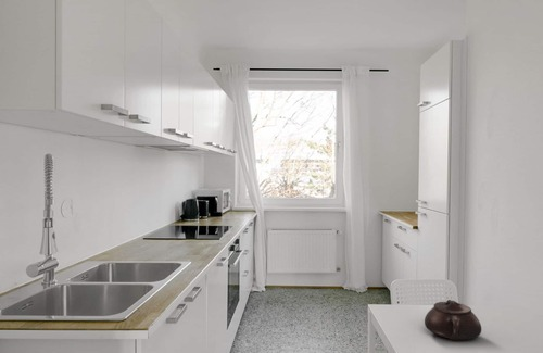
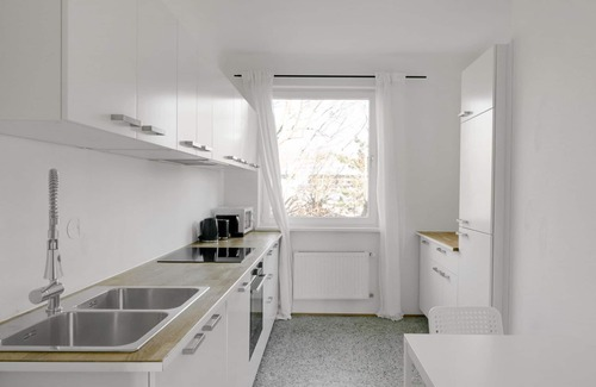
- teapot [424,299,482,341]
